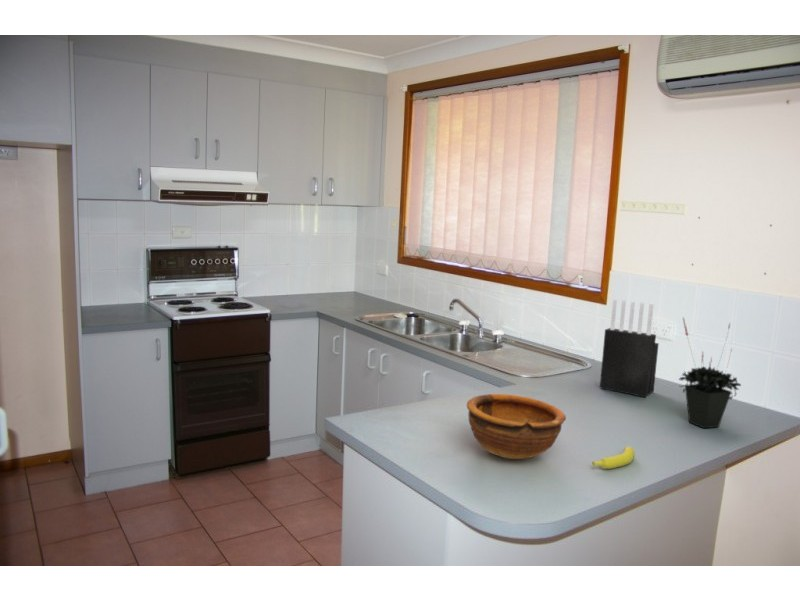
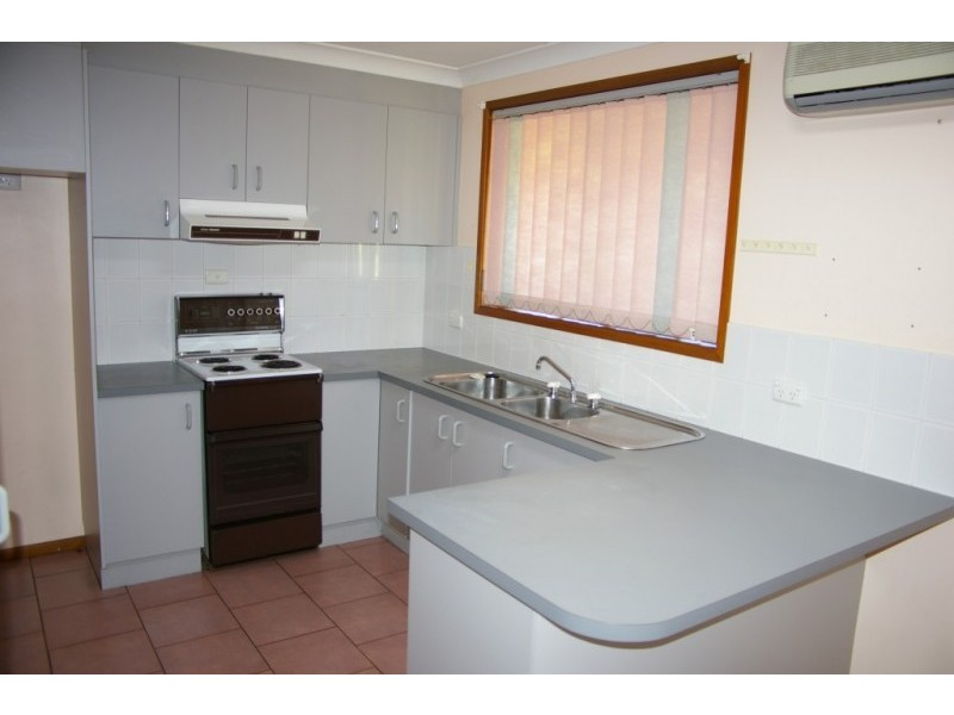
- bowl [466,393,567,460]
- potted plant [677,318,742,429]
- knife block [599,298,660,398]
- banana [591,445,636,470]
